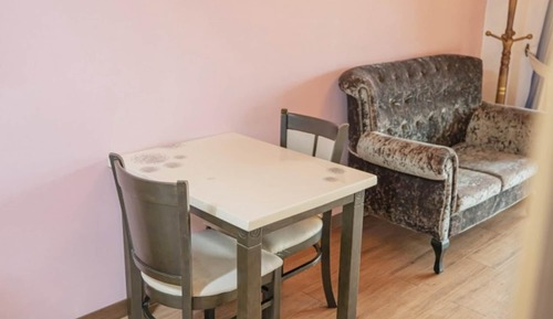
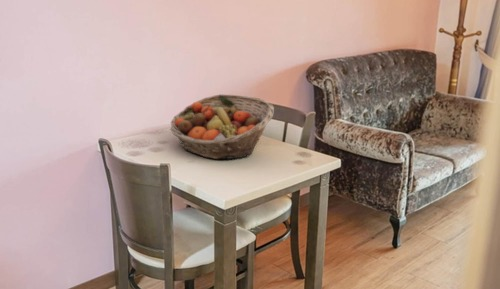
+ fruit basket [169,93,275,160]
